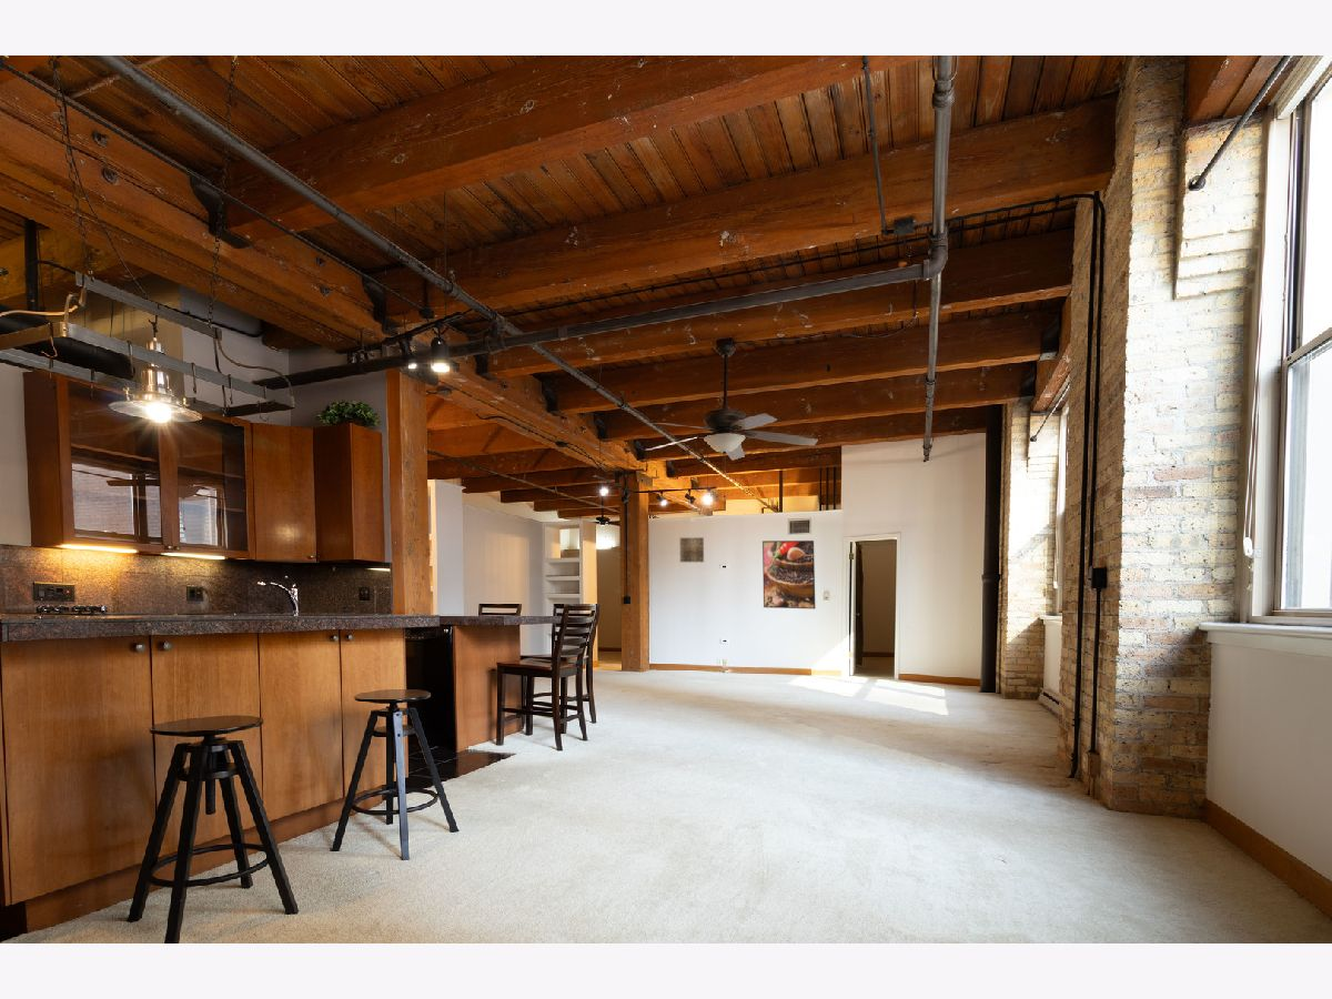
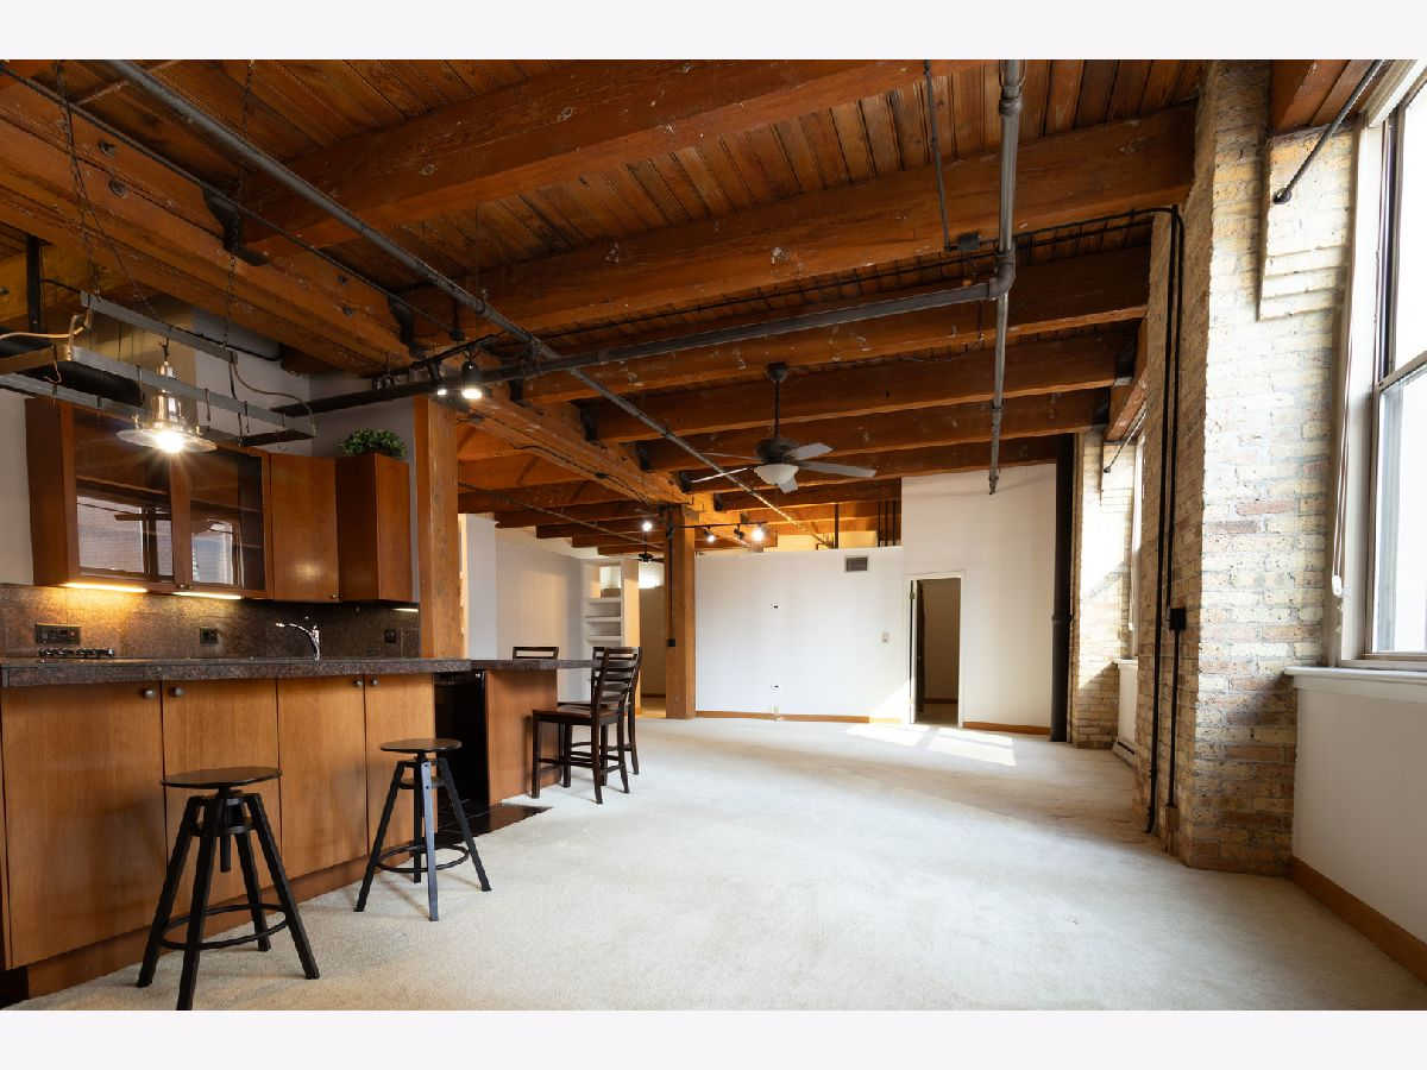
- wall art [679,536,705,563]
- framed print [761,539,816,609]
